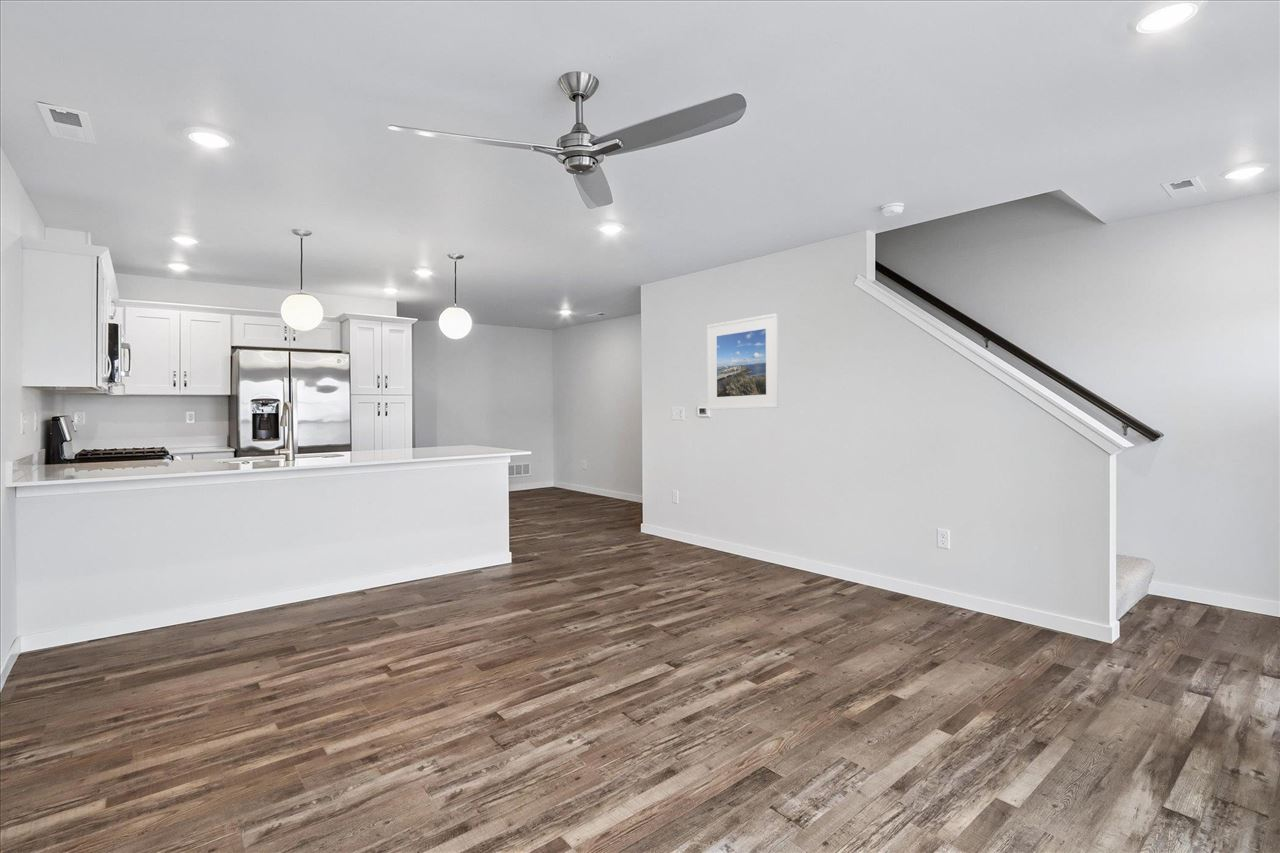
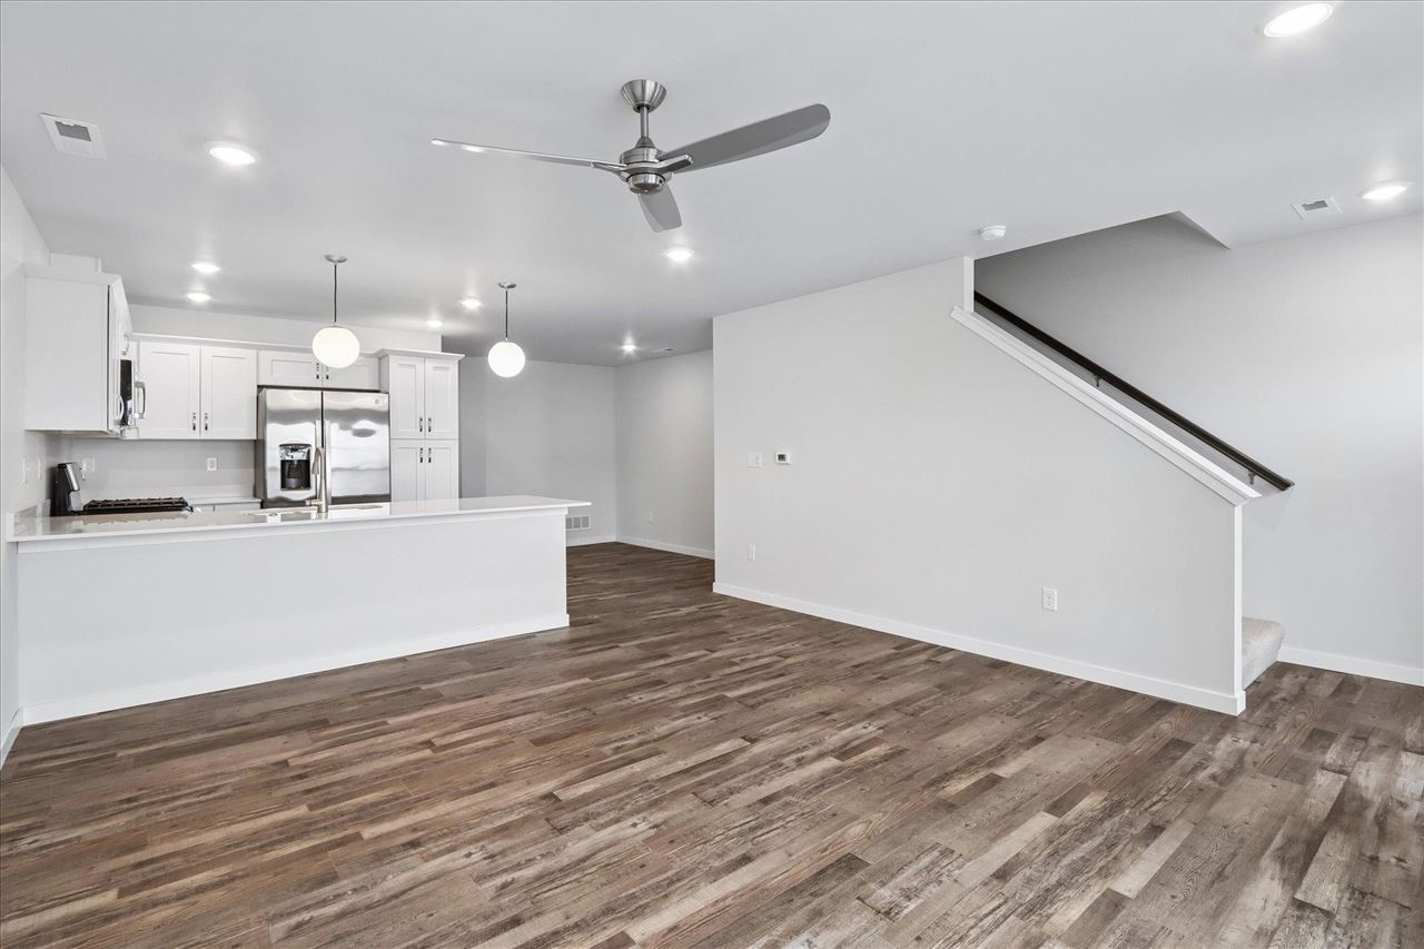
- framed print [706,312,779,411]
